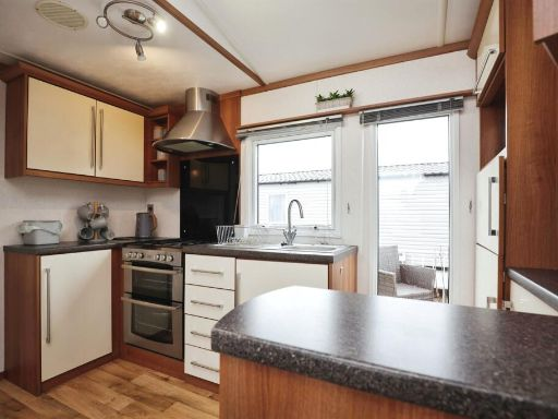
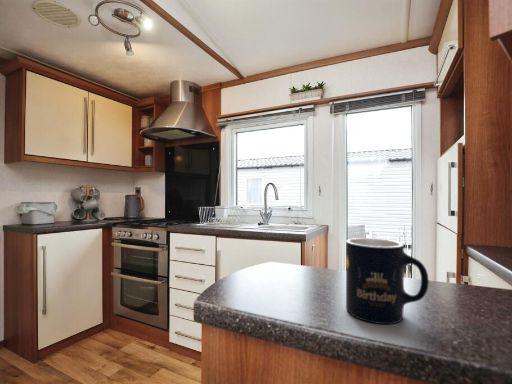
+ mug [345,237,430,325]
